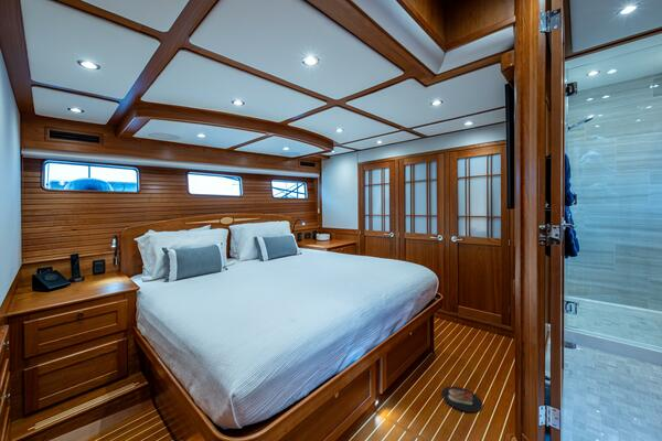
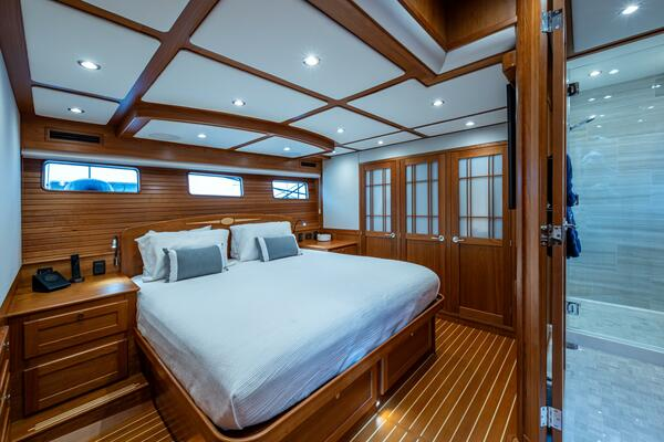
- slippers [440,385,484,413]
